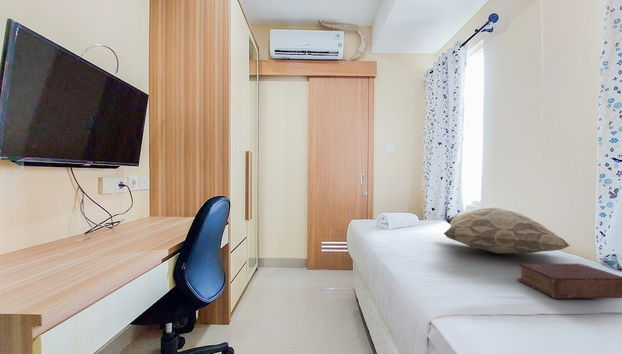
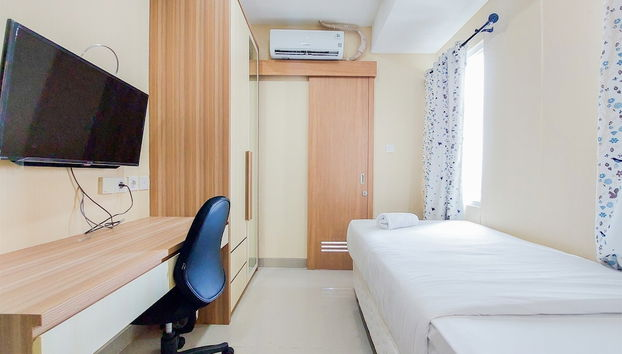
- book [516,263,622,299]
- decorative pillow [443,207,571,255]
